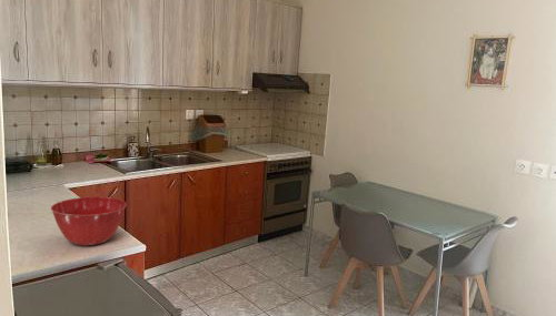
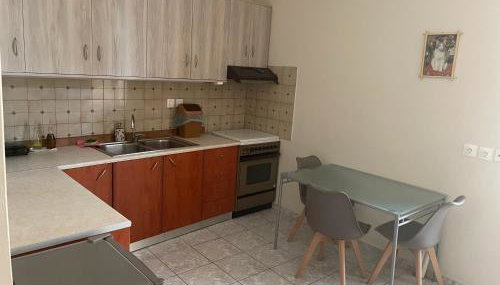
- mixing bowl [50,196,128,246]
